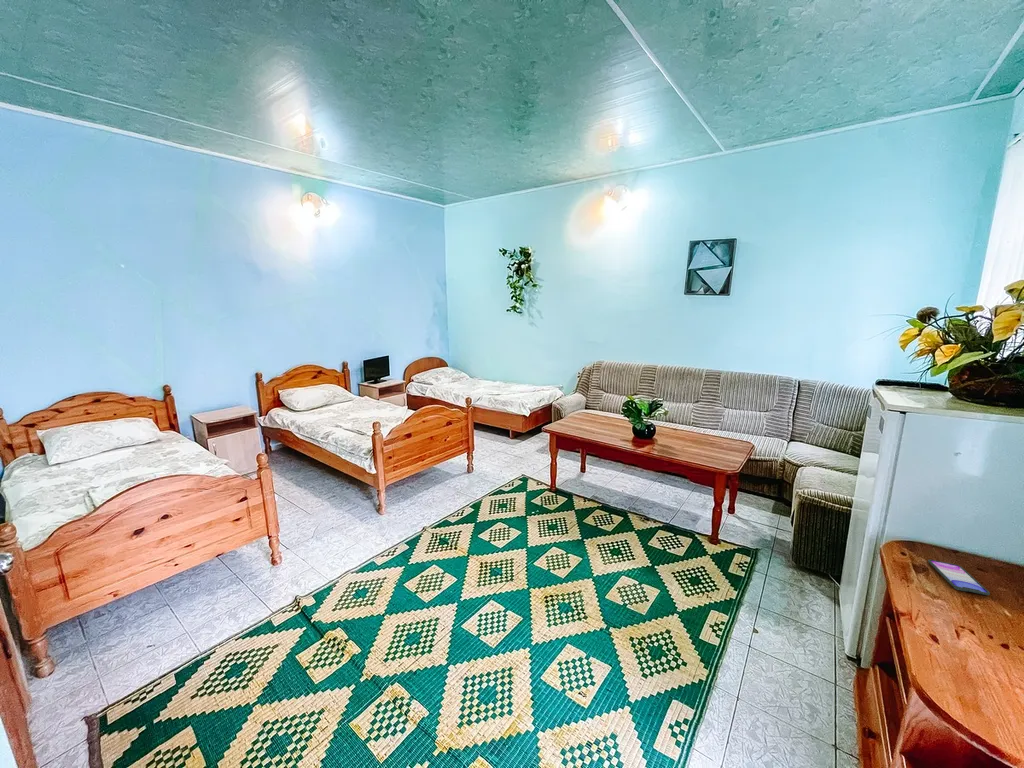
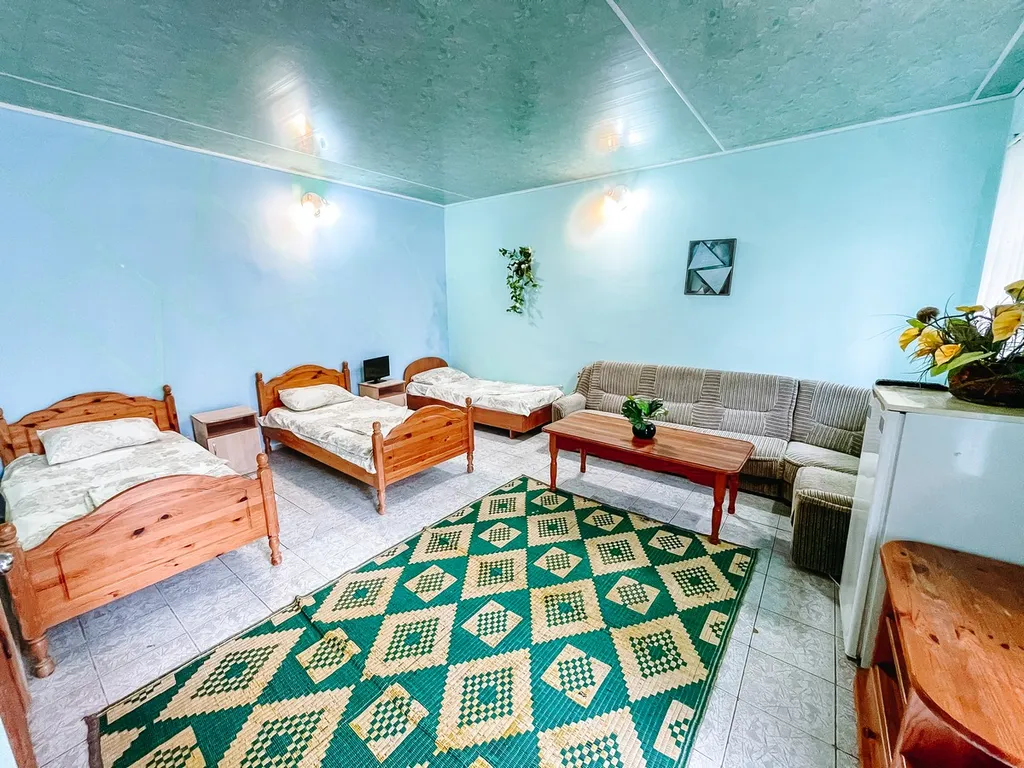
- smartphone [927,559,991,596]
